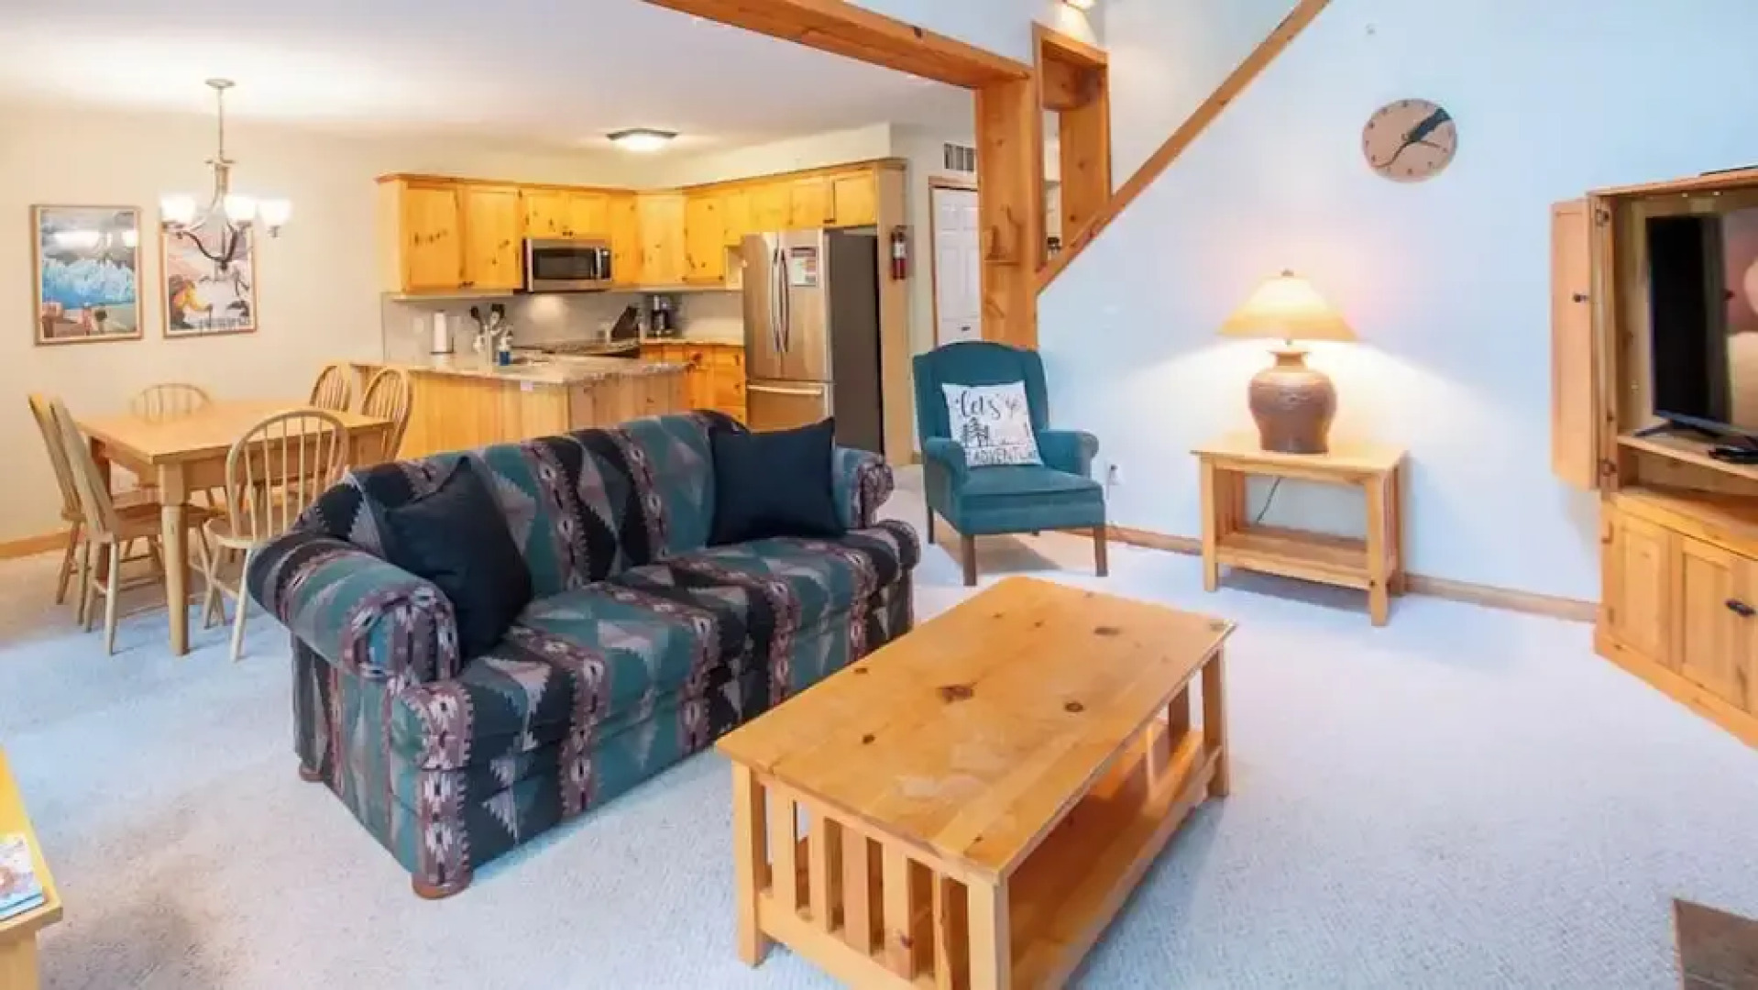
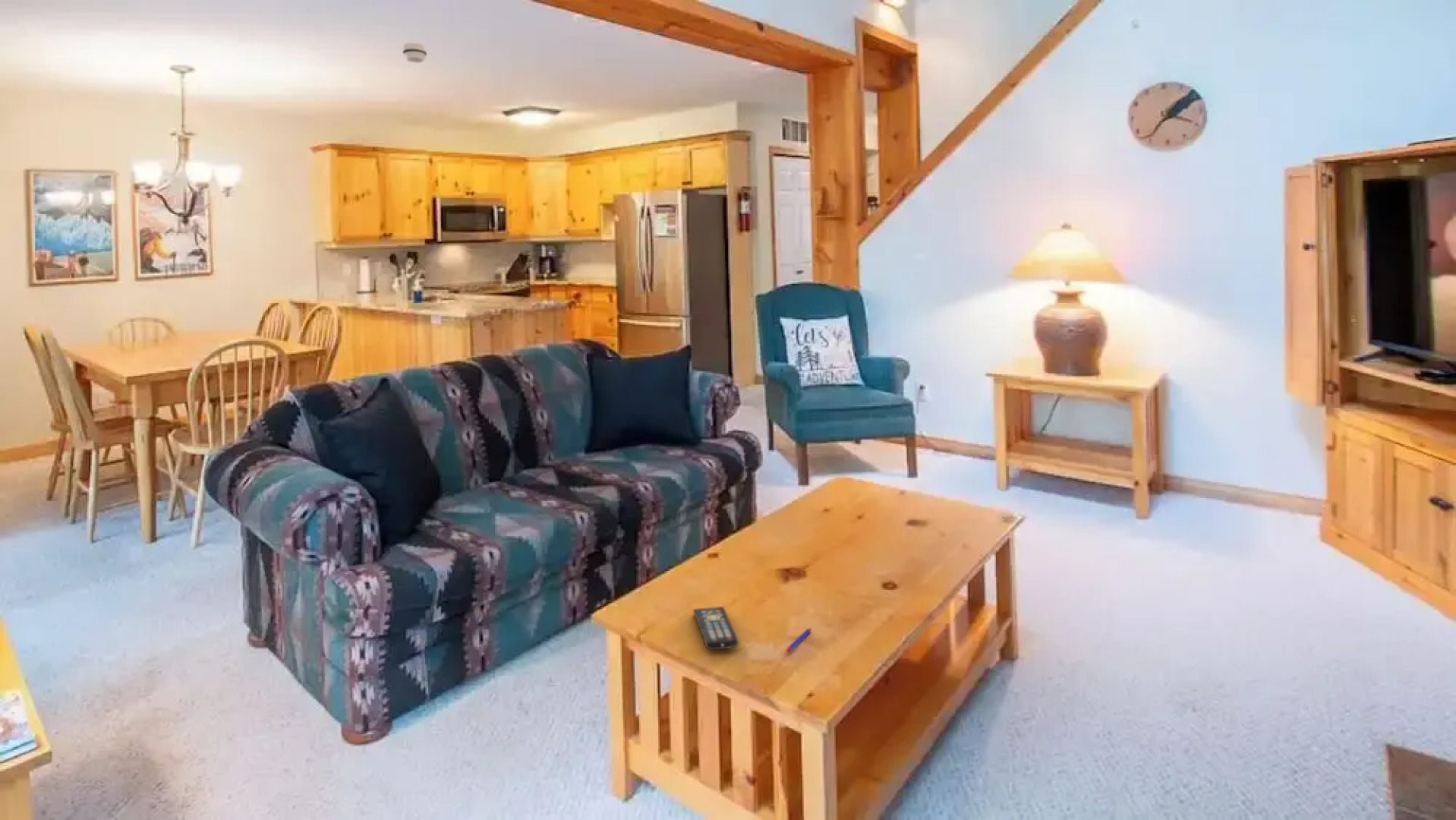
+ remote control [692,606,739,650]
+ pen [784,627,812,654]
+ smoke detector [402,42,427,64]
